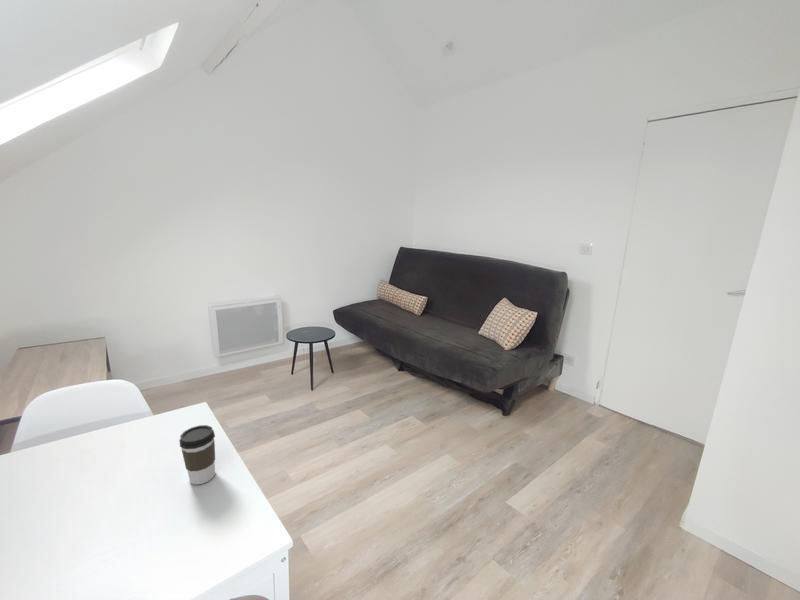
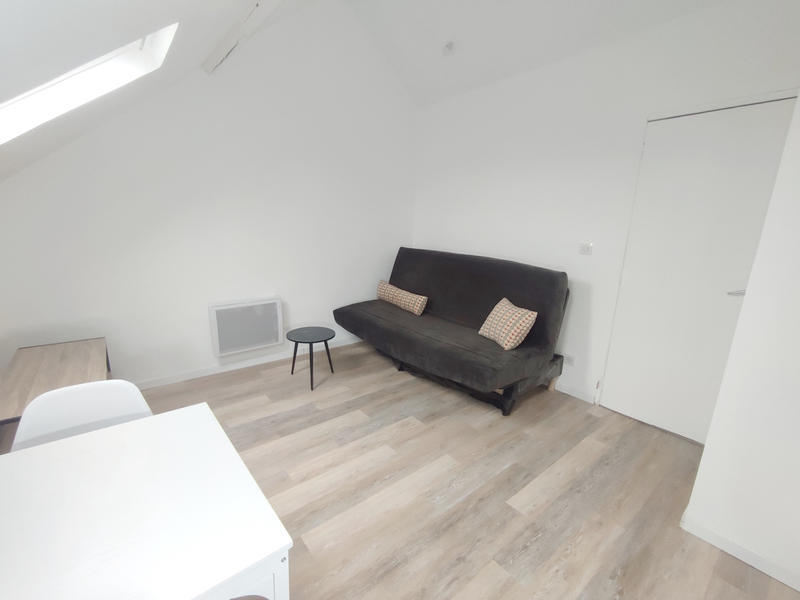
- coffee cup [178,424,216,485]
